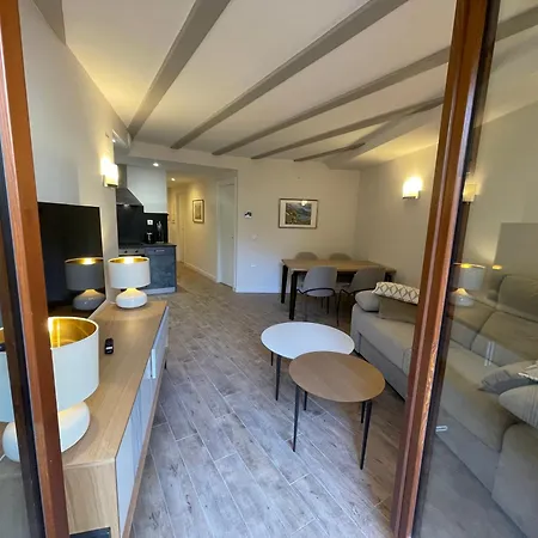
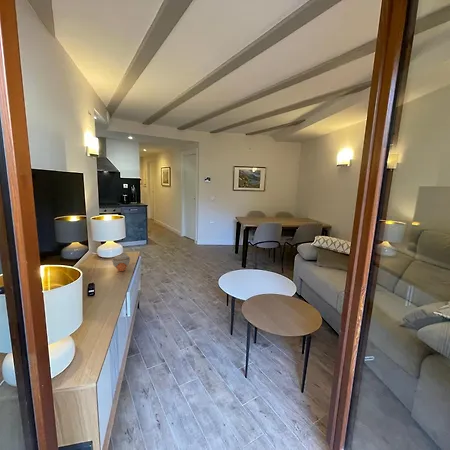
+ jar [111,253,131,272]
